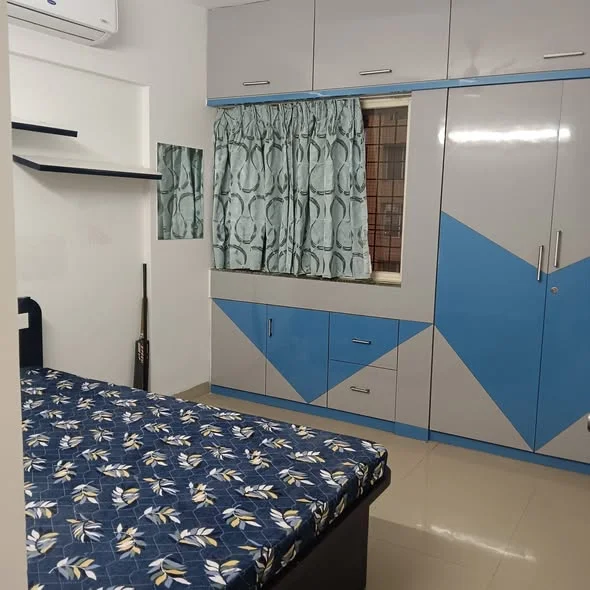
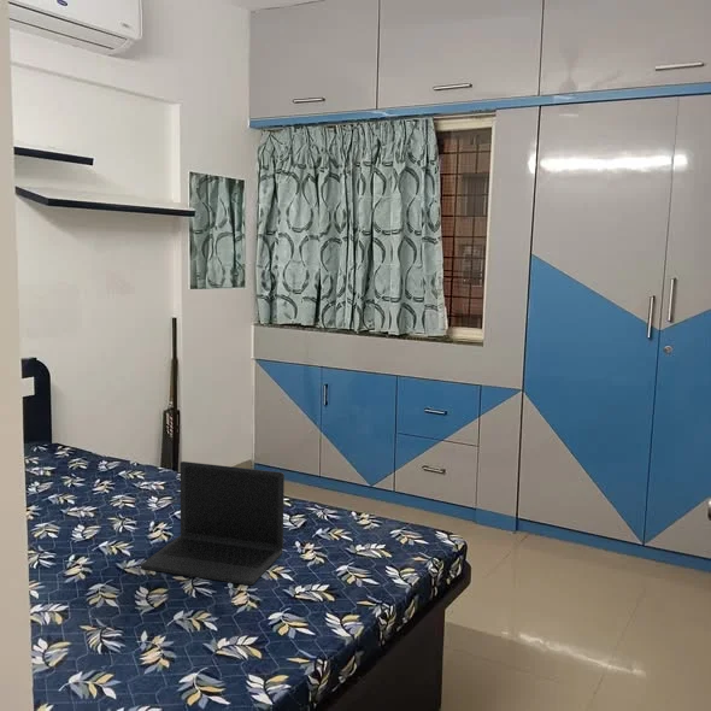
+ laptop [140,460,286,586]
